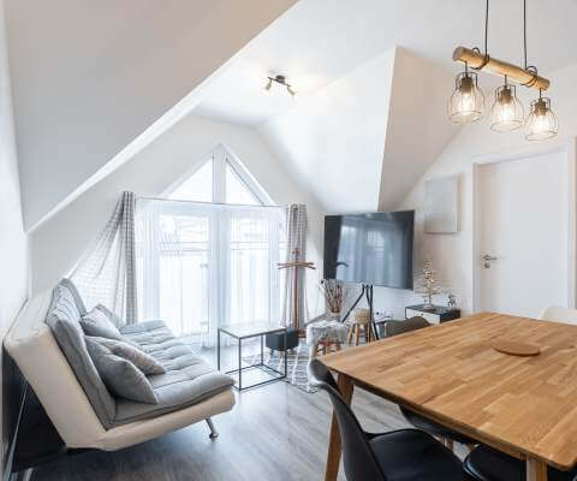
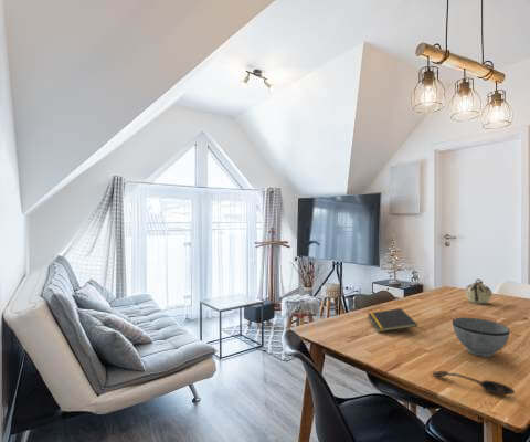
+ spoon [432,370,516,396]
+ notepad [367,307,418,333]
+ teapot [464,278,494,305]
+ bowl [452,317,511,358]
